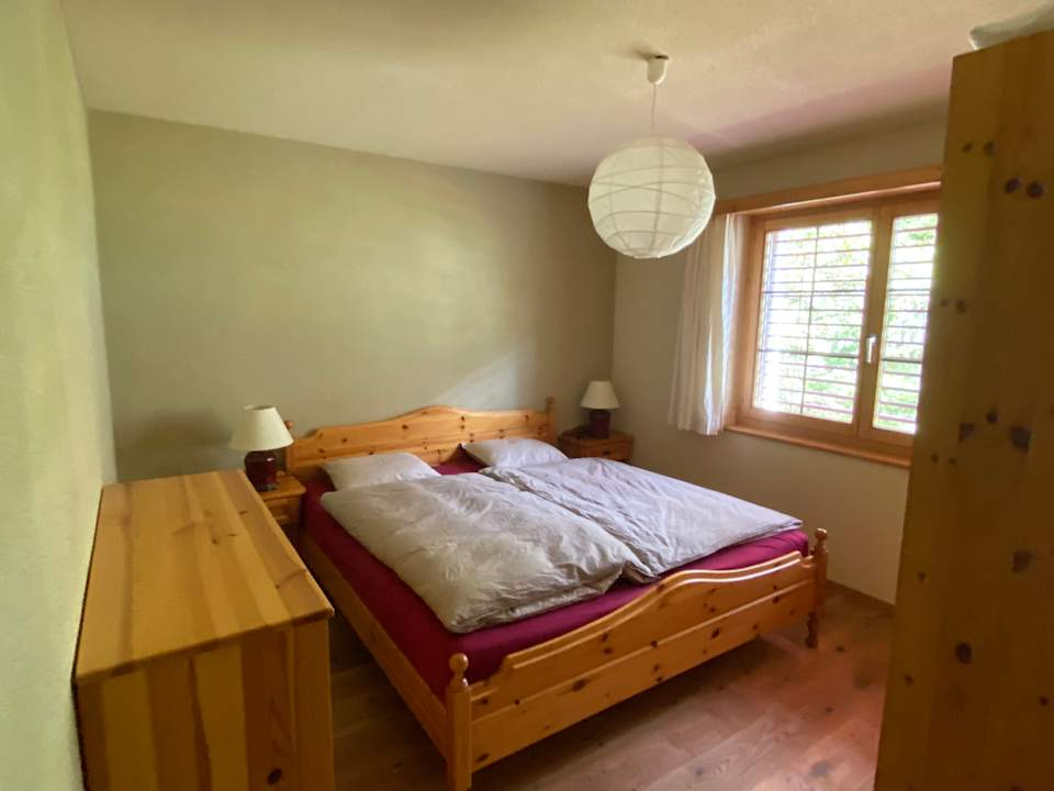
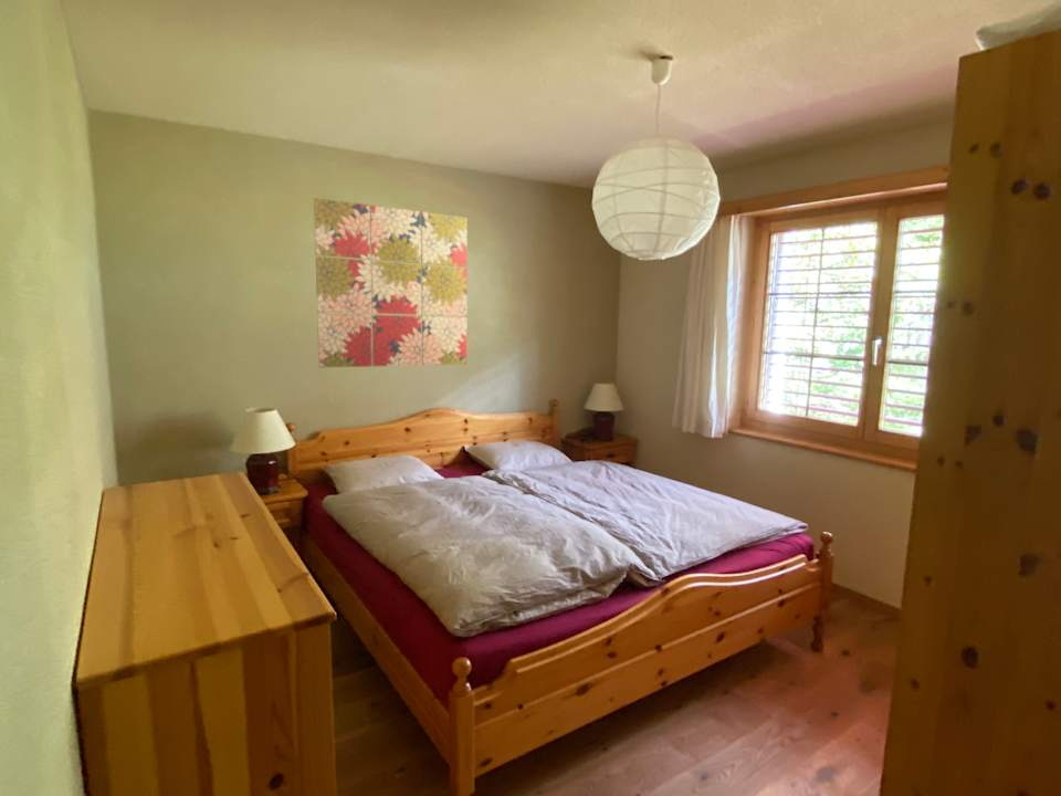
+ wall art [313,197,469,368]
